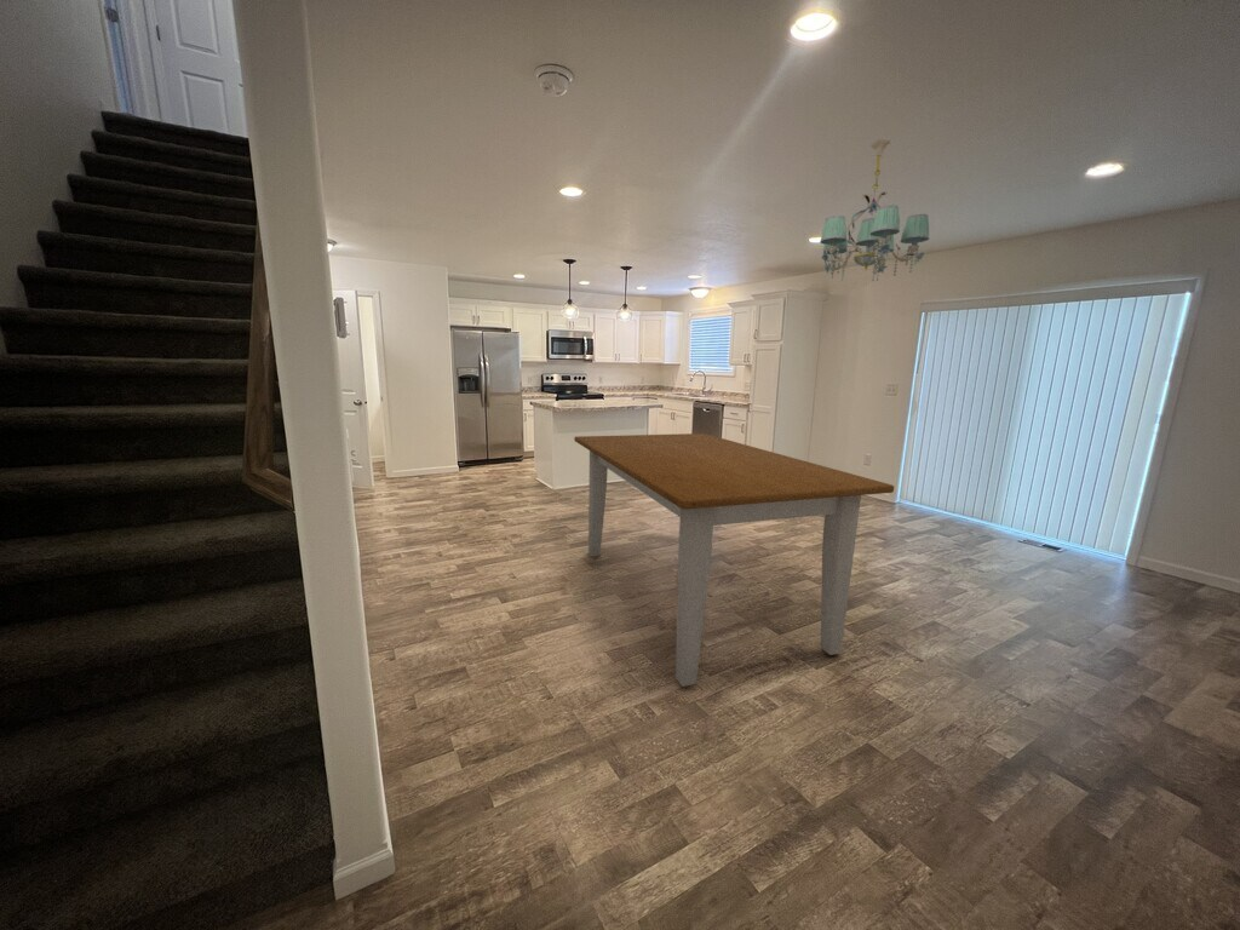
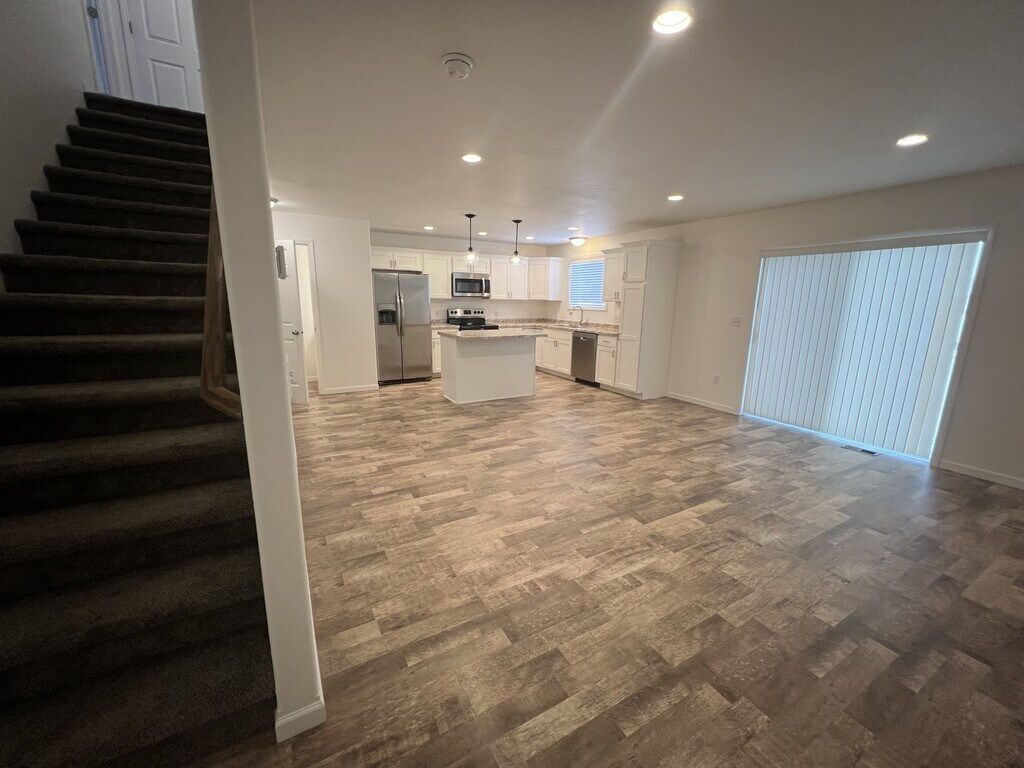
- chandelier [819,138,930,282]
- table [573,432,895,688]
